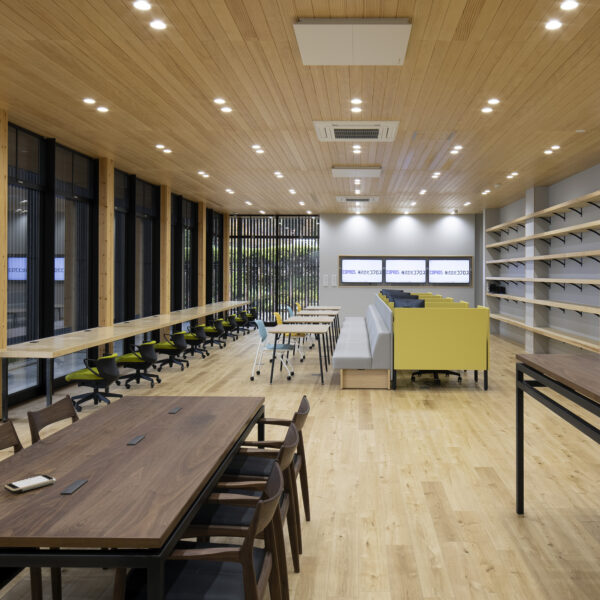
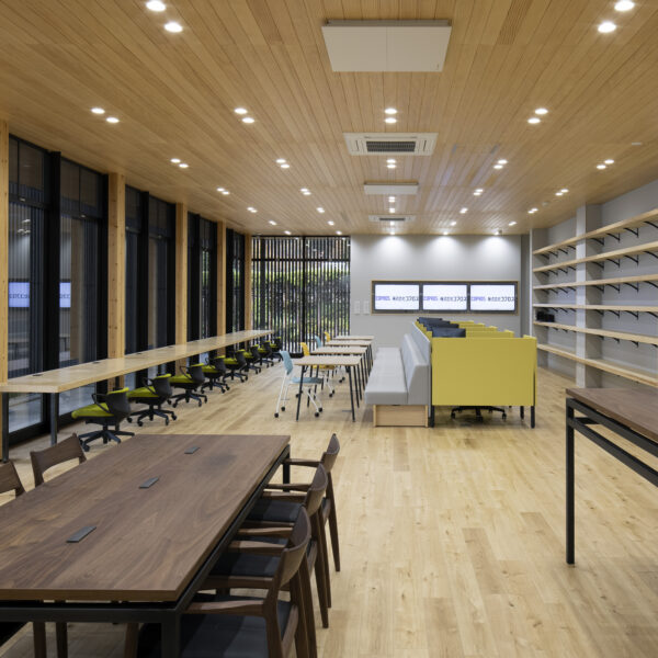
- smartphone [3,474,57,495]
